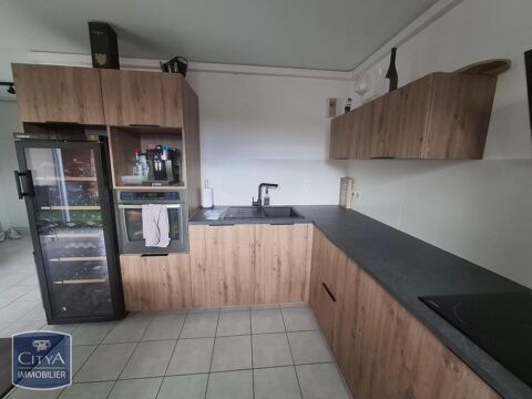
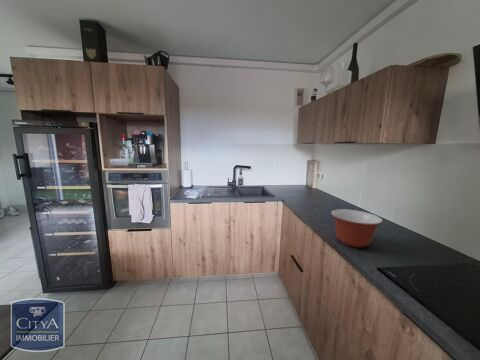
+ mixing bowl [330,208,384,248]
